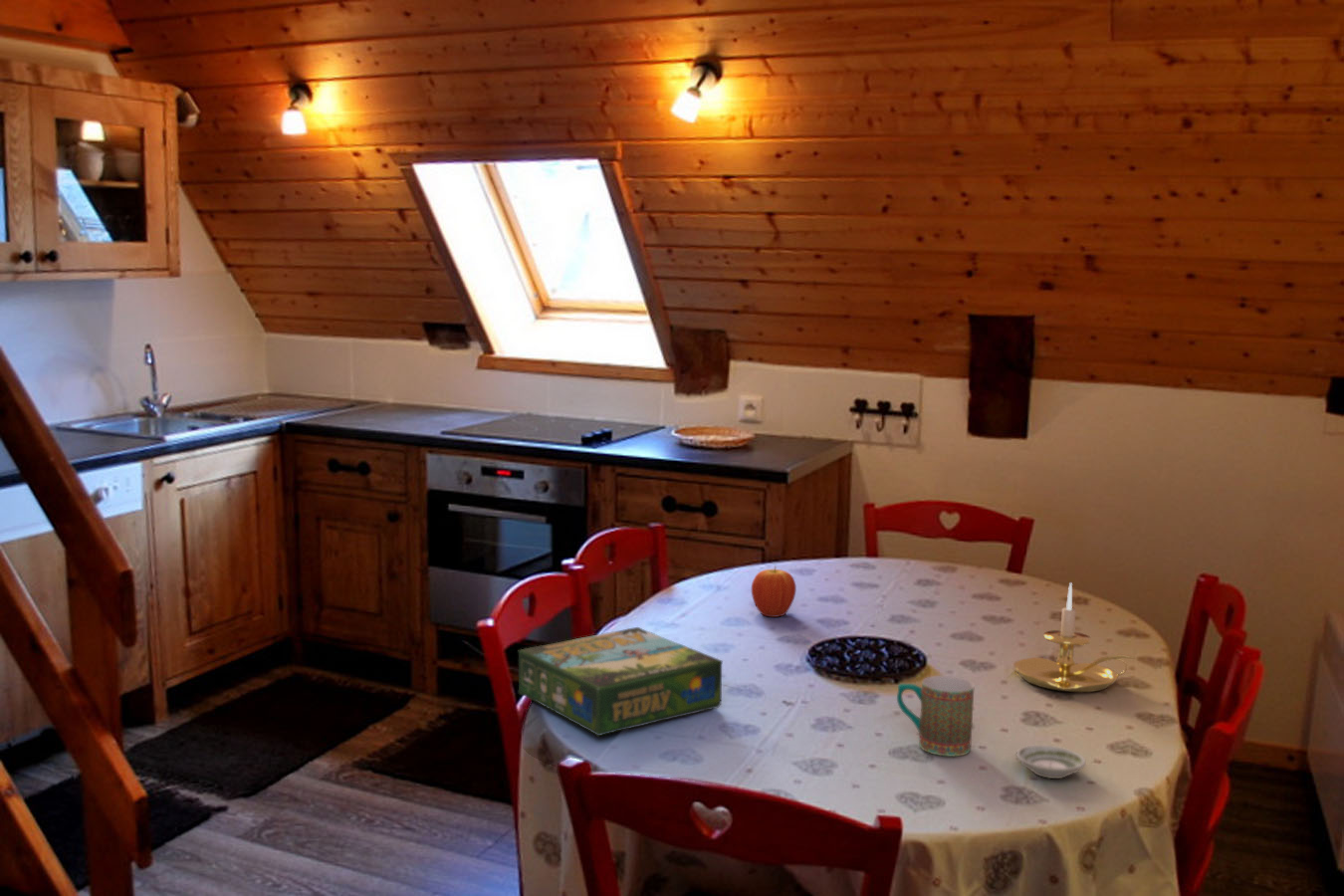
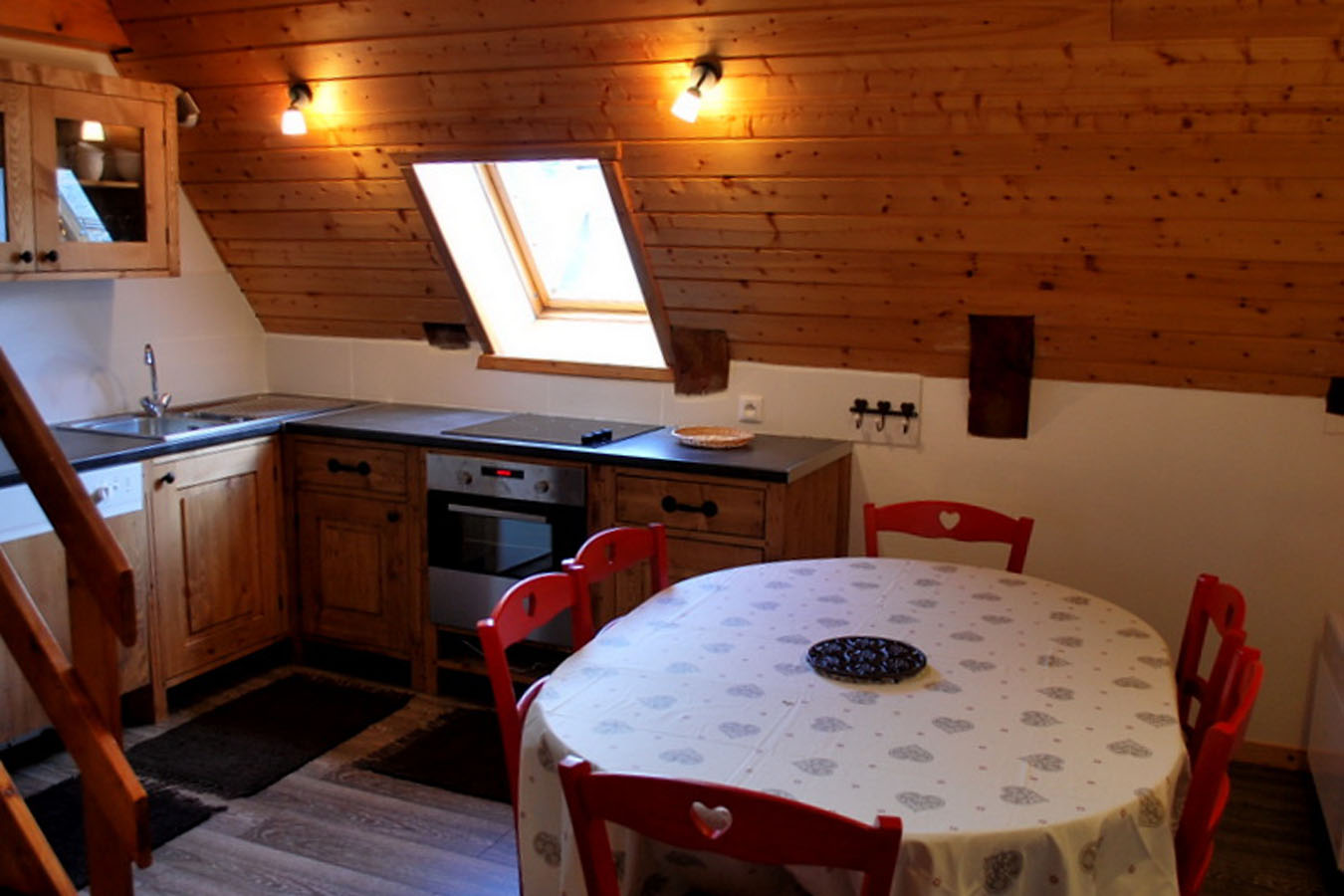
- candle holder [1012,581,1138,693]
- board game [518,626,724,737]
- fruit [751,565,797,618]
- saucer [1015,745,1087,780]
- mug [896,675,975,758]
